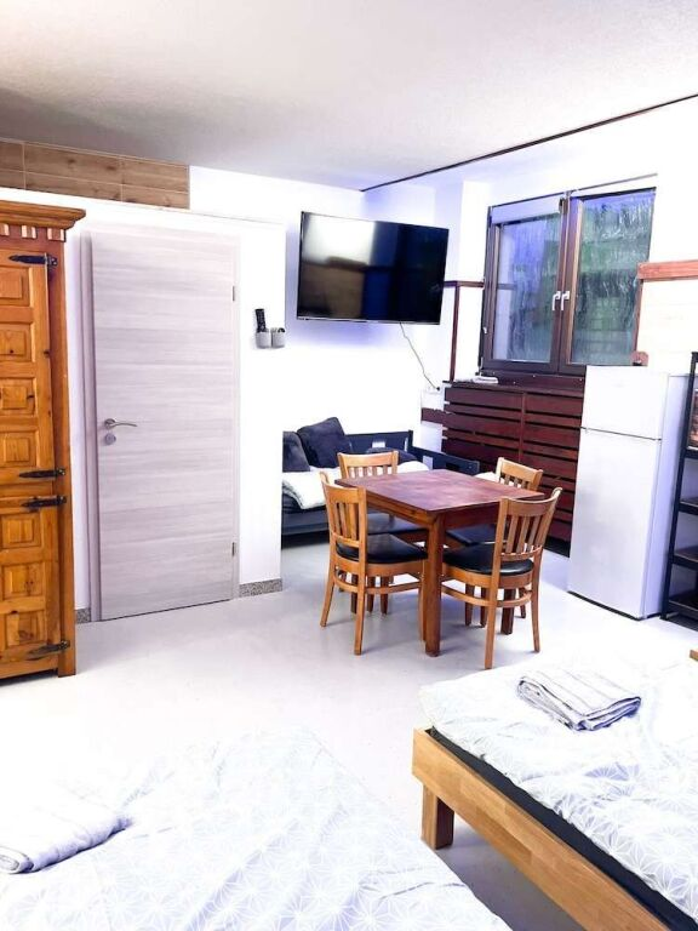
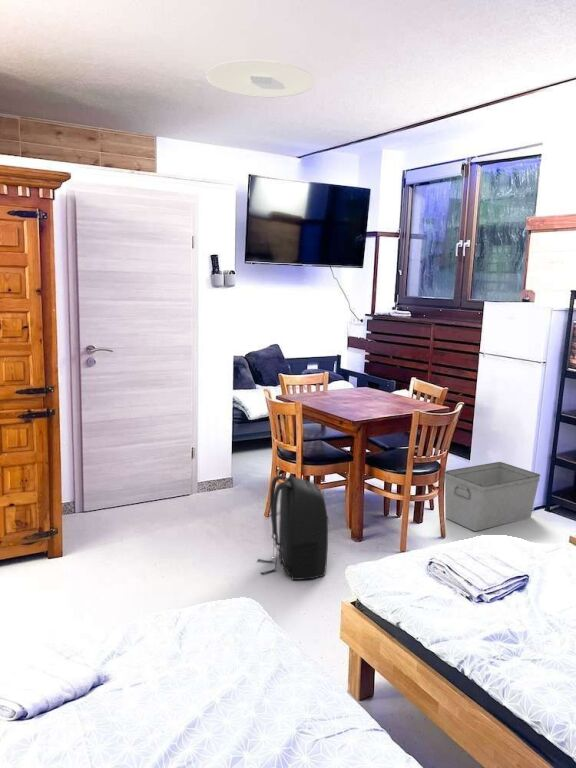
+ storage bin [444,461,541,532]
+ ceiling light [205,59,317,99]
+ backpack [257,473,330,581]
